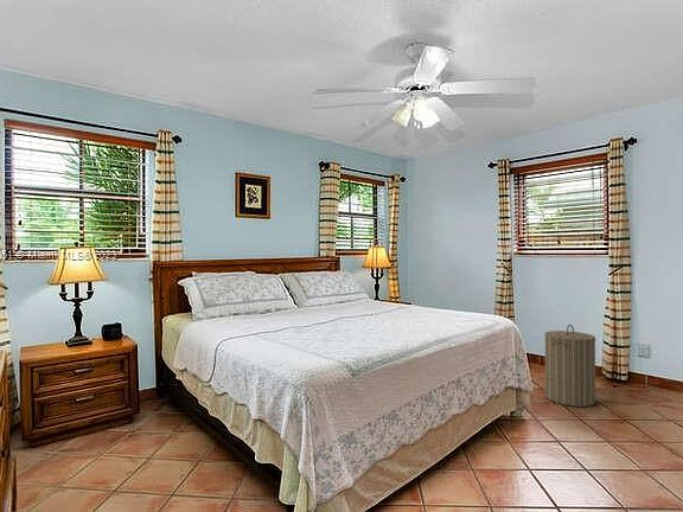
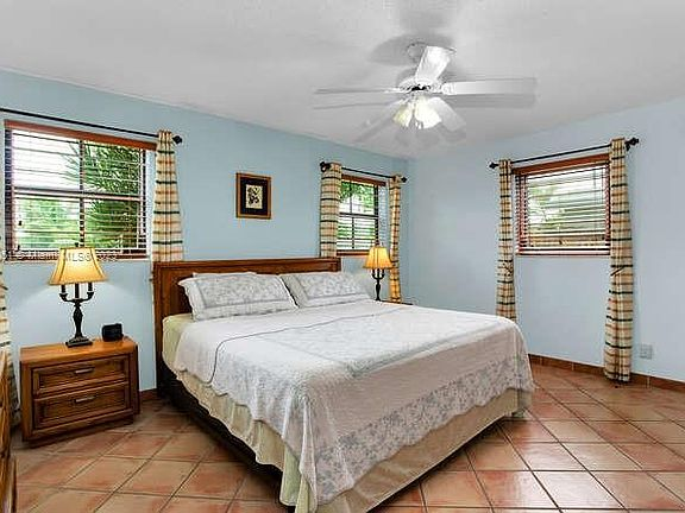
- laundry hamper [543,324,596,408]
